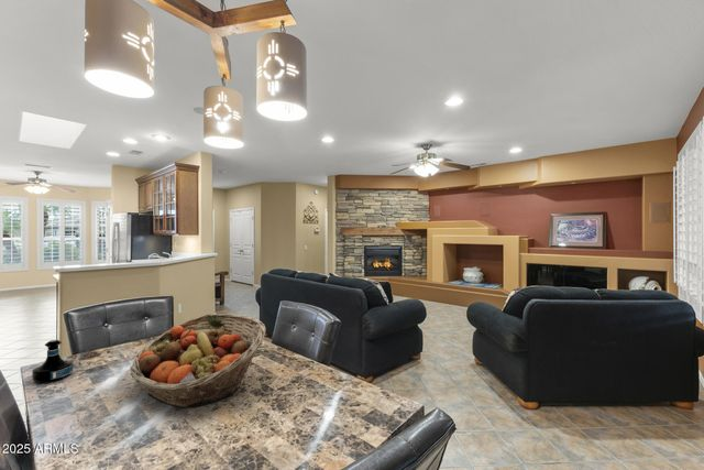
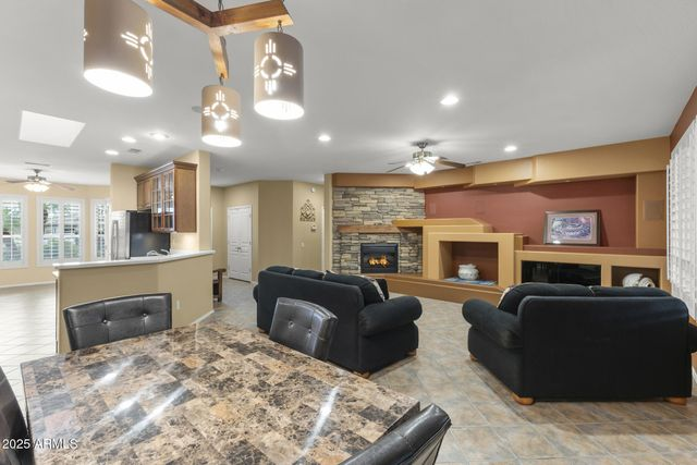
- fruit basket [129,313,266,408]
- tequila bottle [31,339,74,384]
